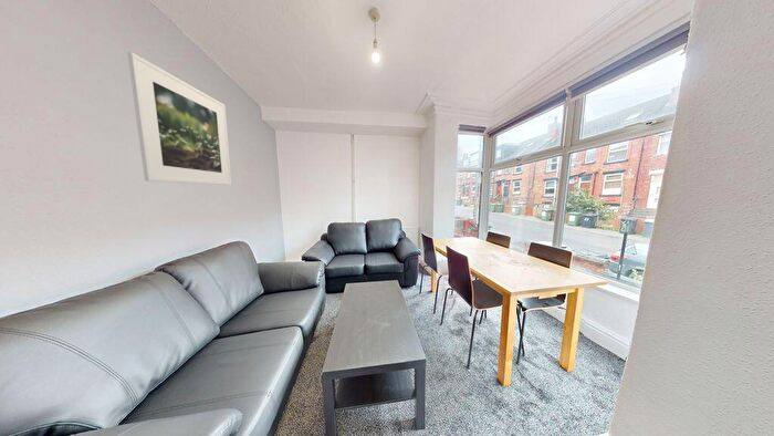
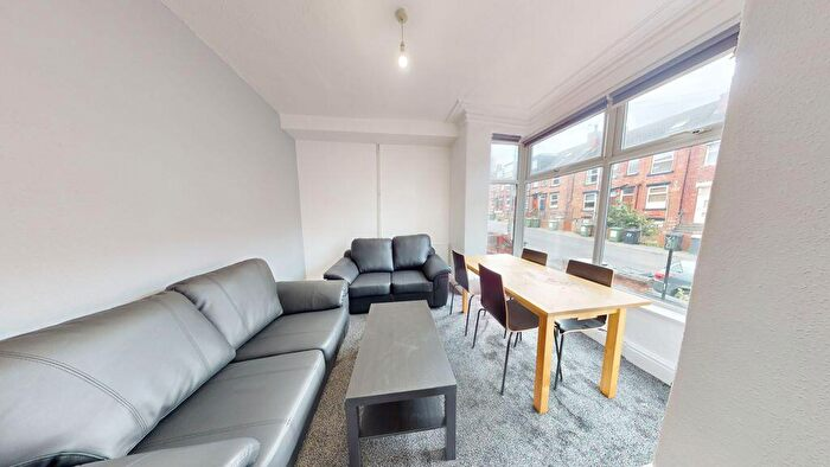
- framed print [127,51,232,186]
